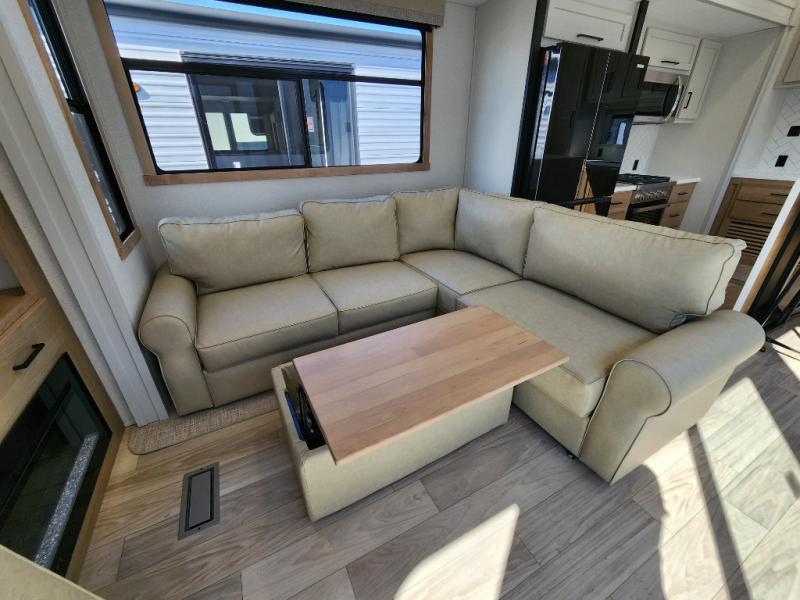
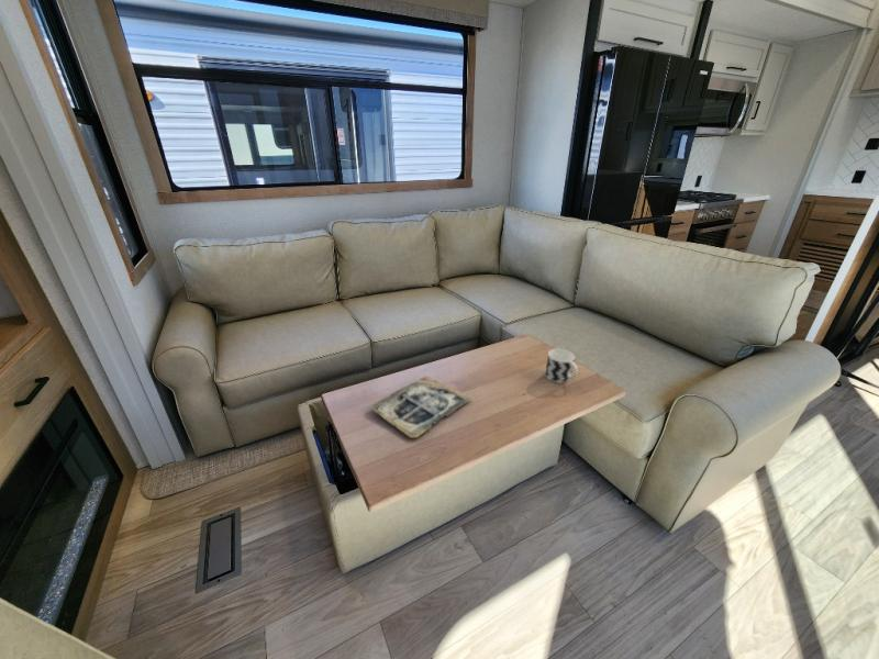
+ cup [544,348,579,384]
+ magazine [368,375,472,439]
